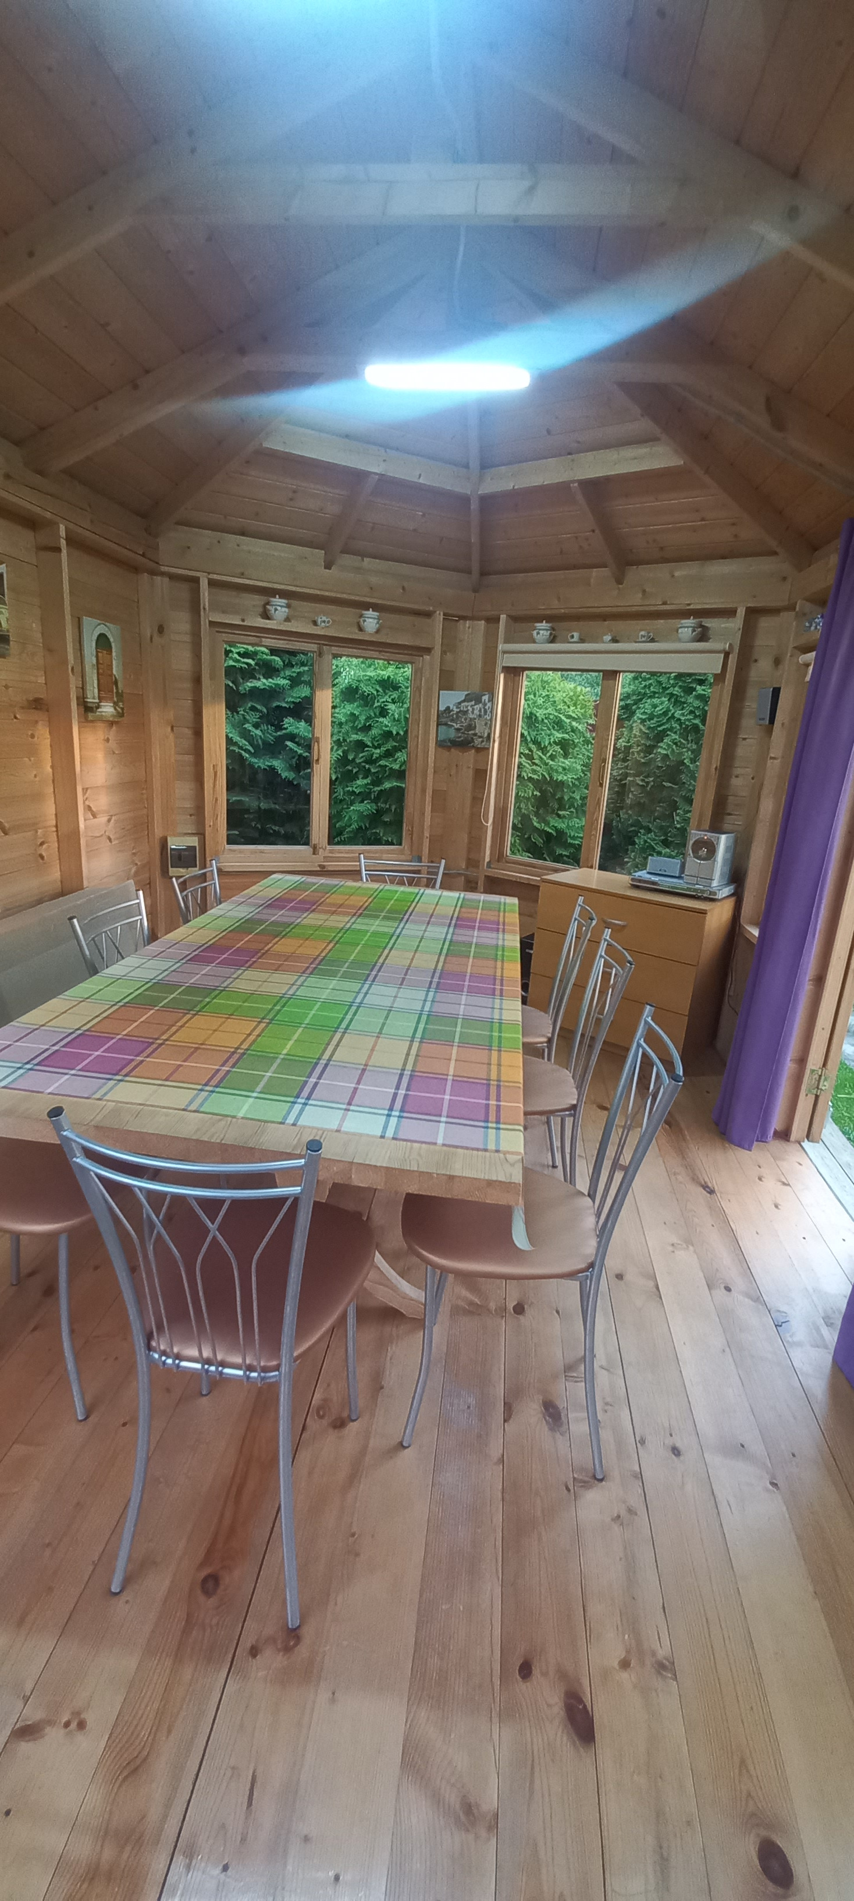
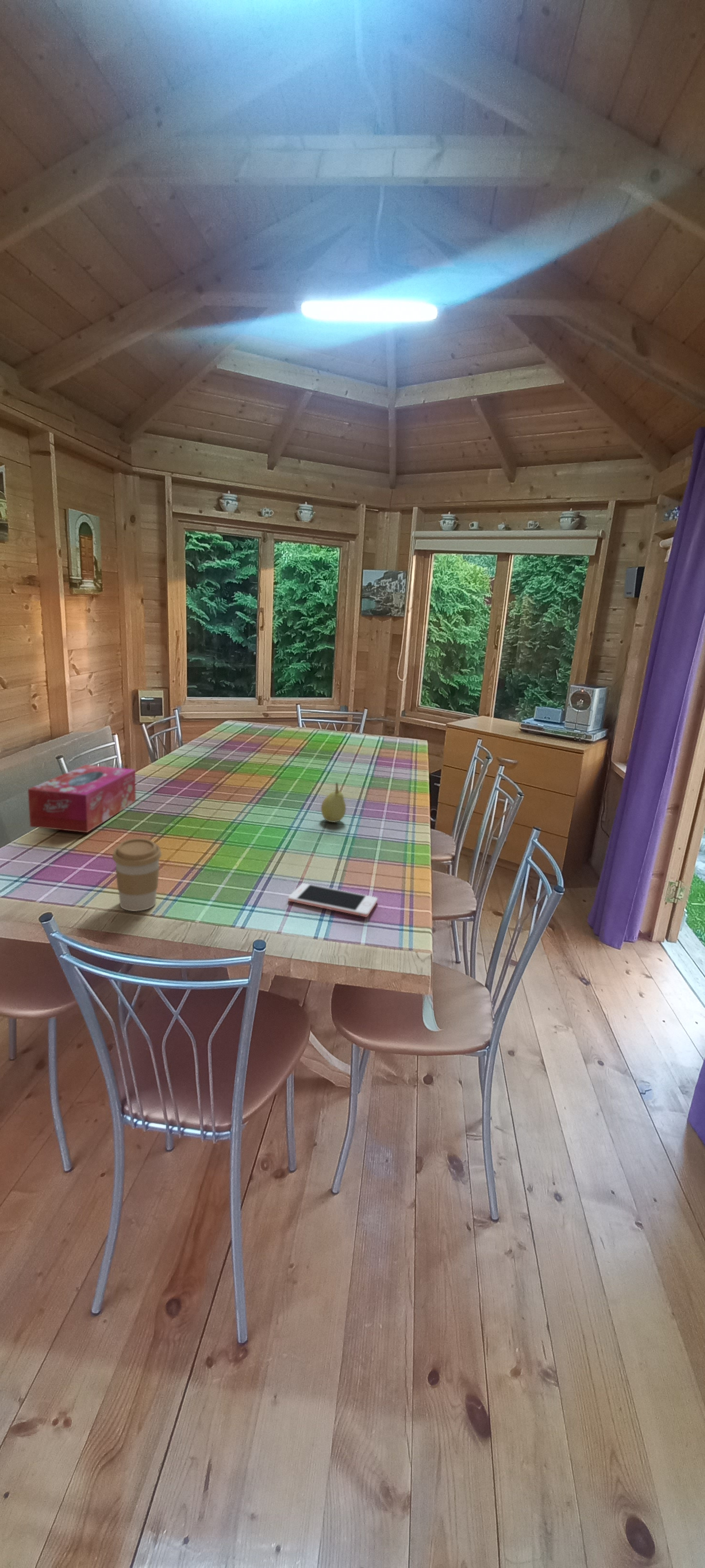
+ fruit [321,782,346,823]
+ tissue box [27,764,136,833]
+ cell phone [288,882,378,918]
+ coffee cup [112,838,162,912]
